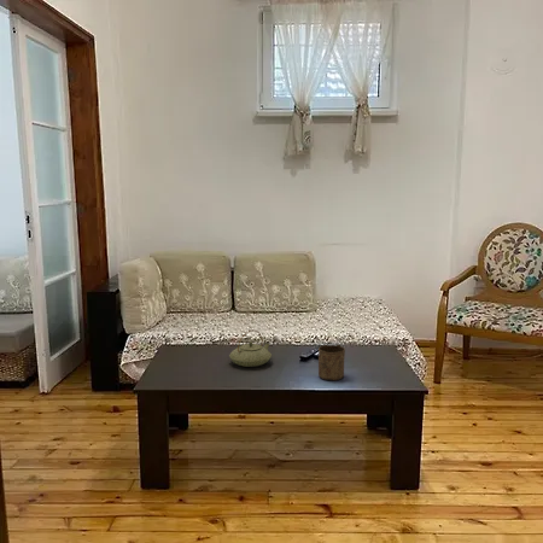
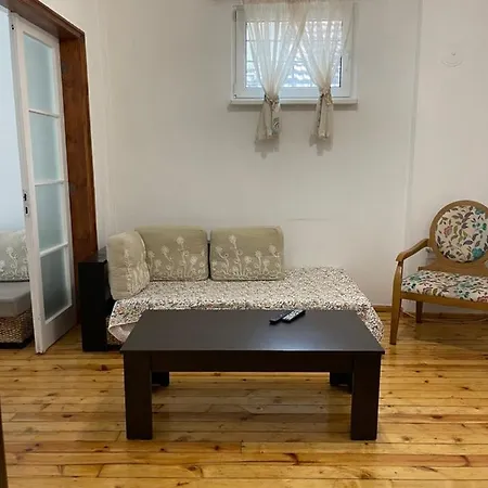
- cup [317,344,346,381]
- teapot [228,329,273,368]
